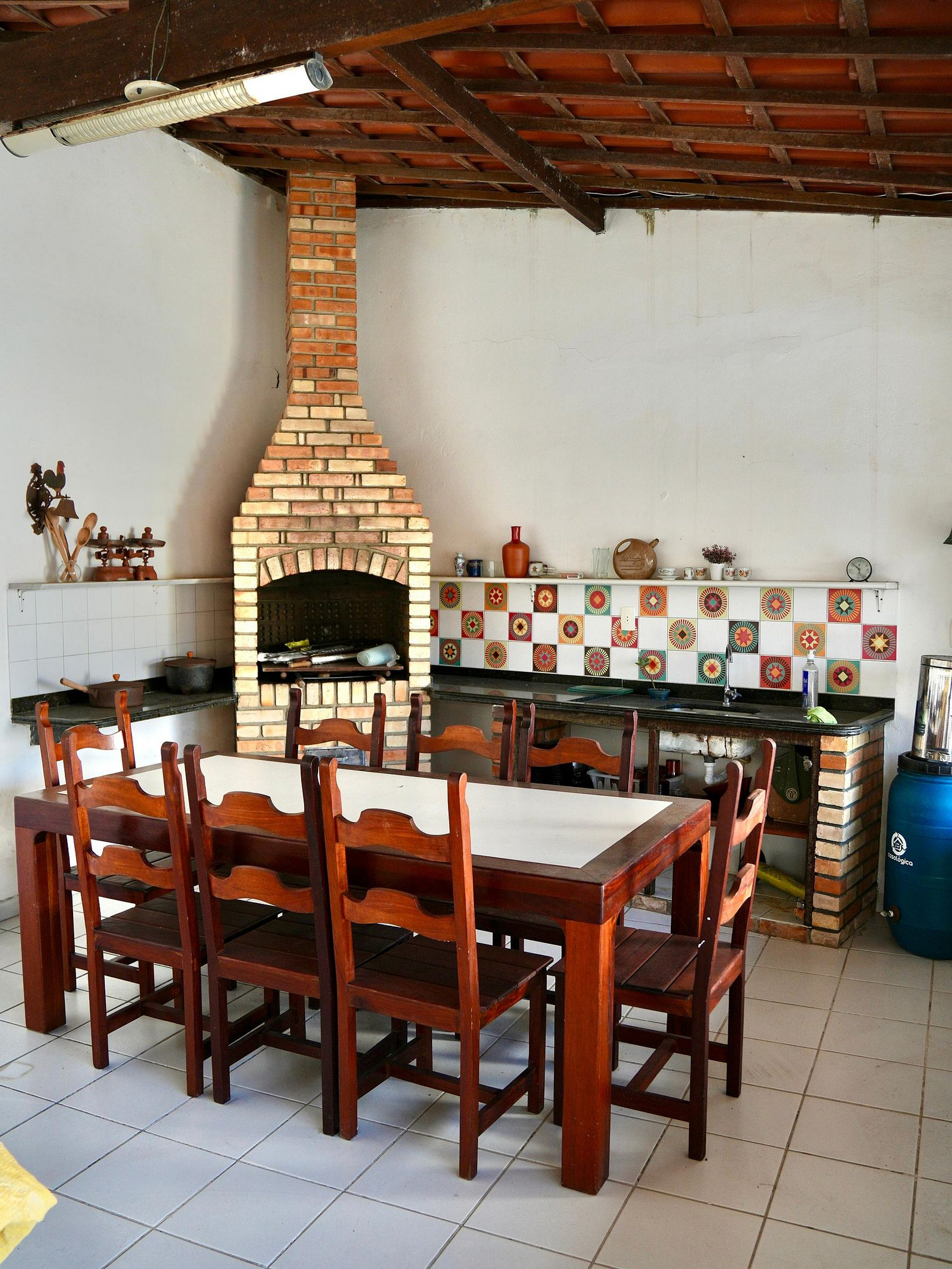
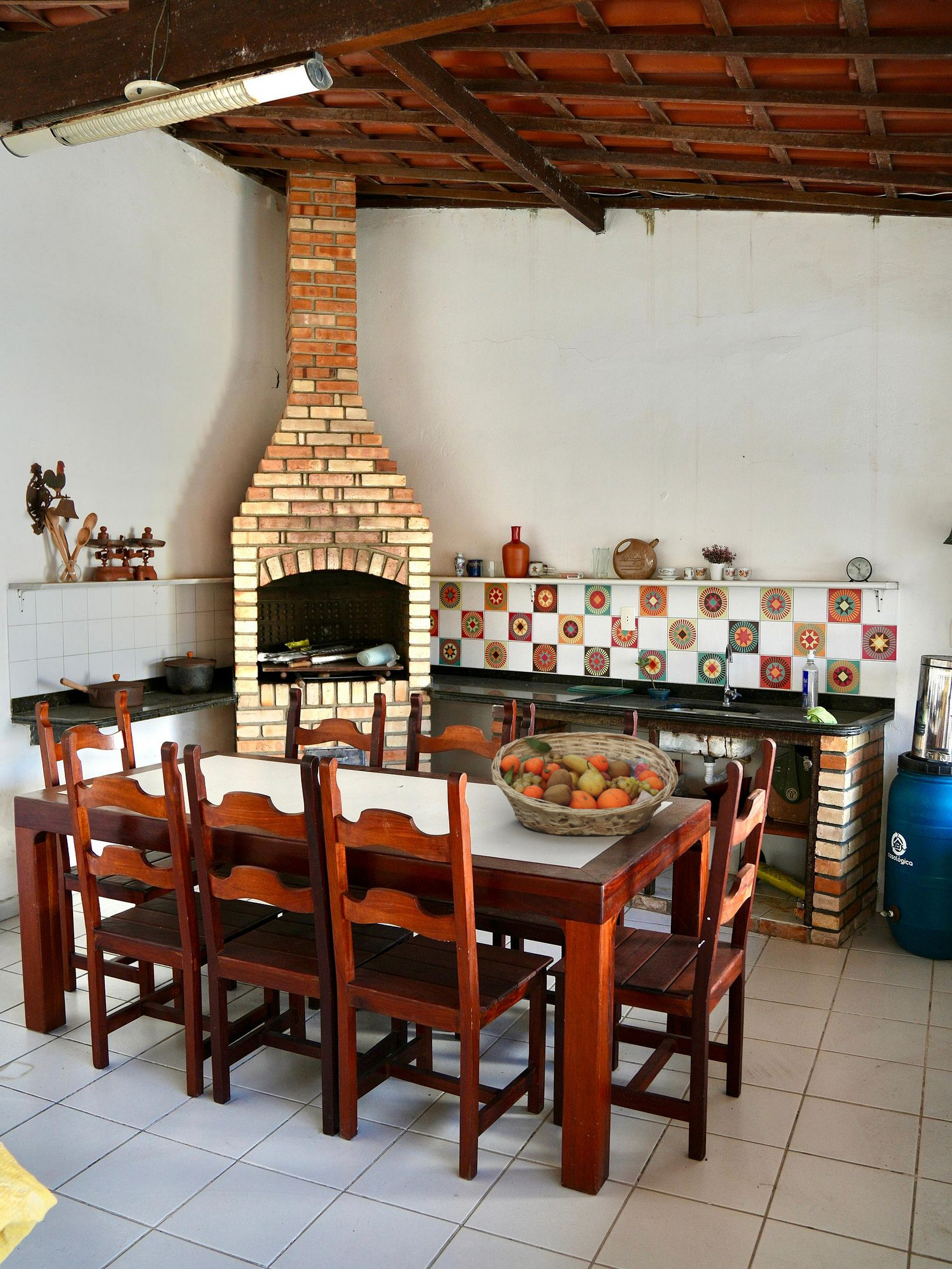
+ fruit basket [491,731,679,837]
